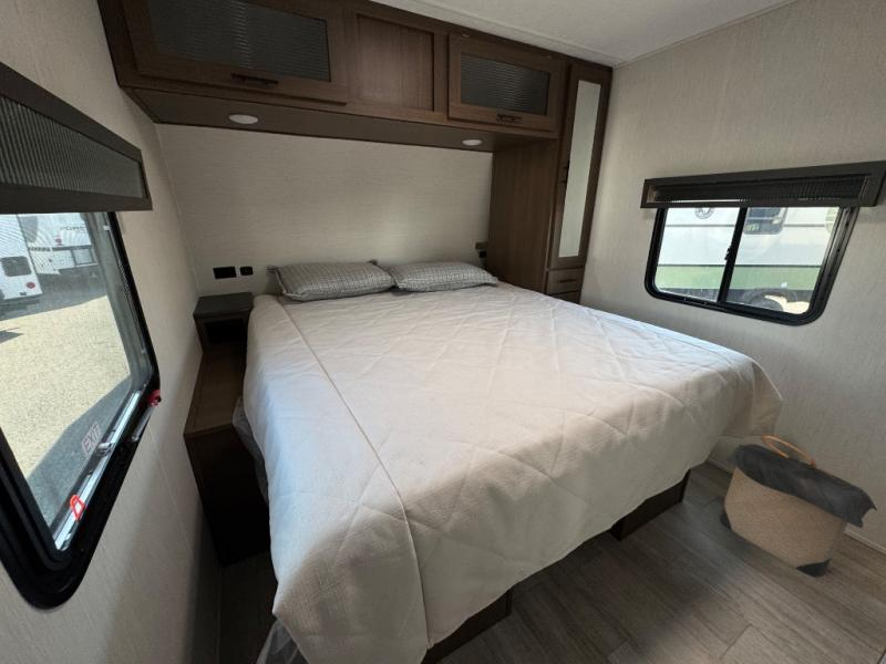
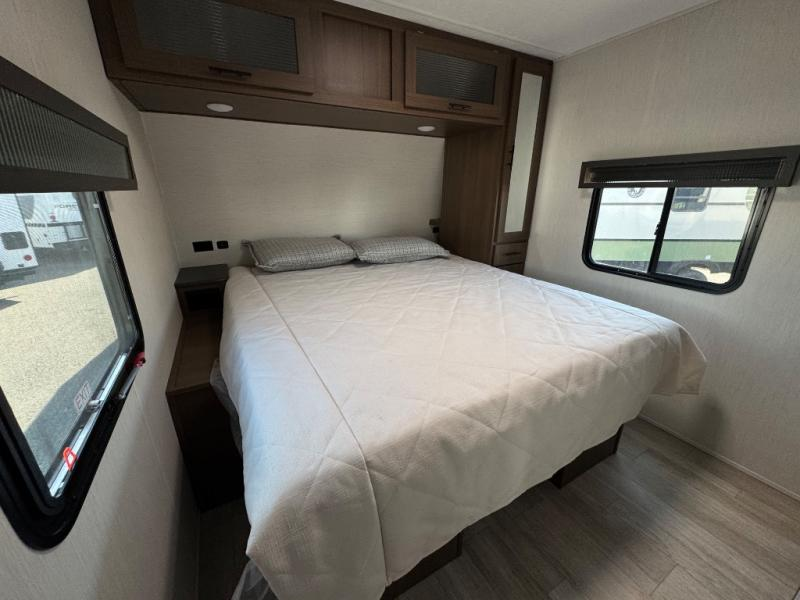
- laundry hamper [719,435,878,579]
